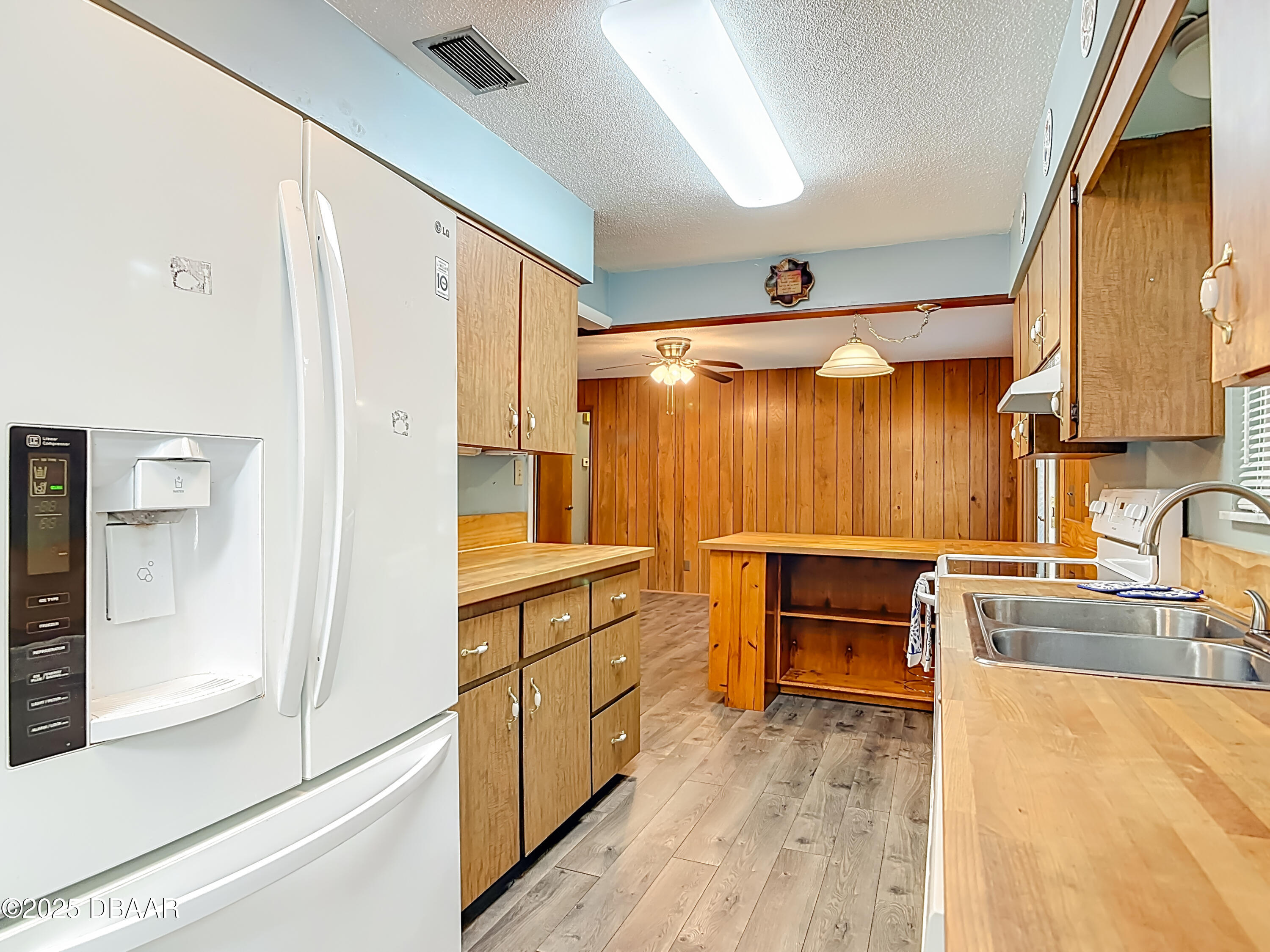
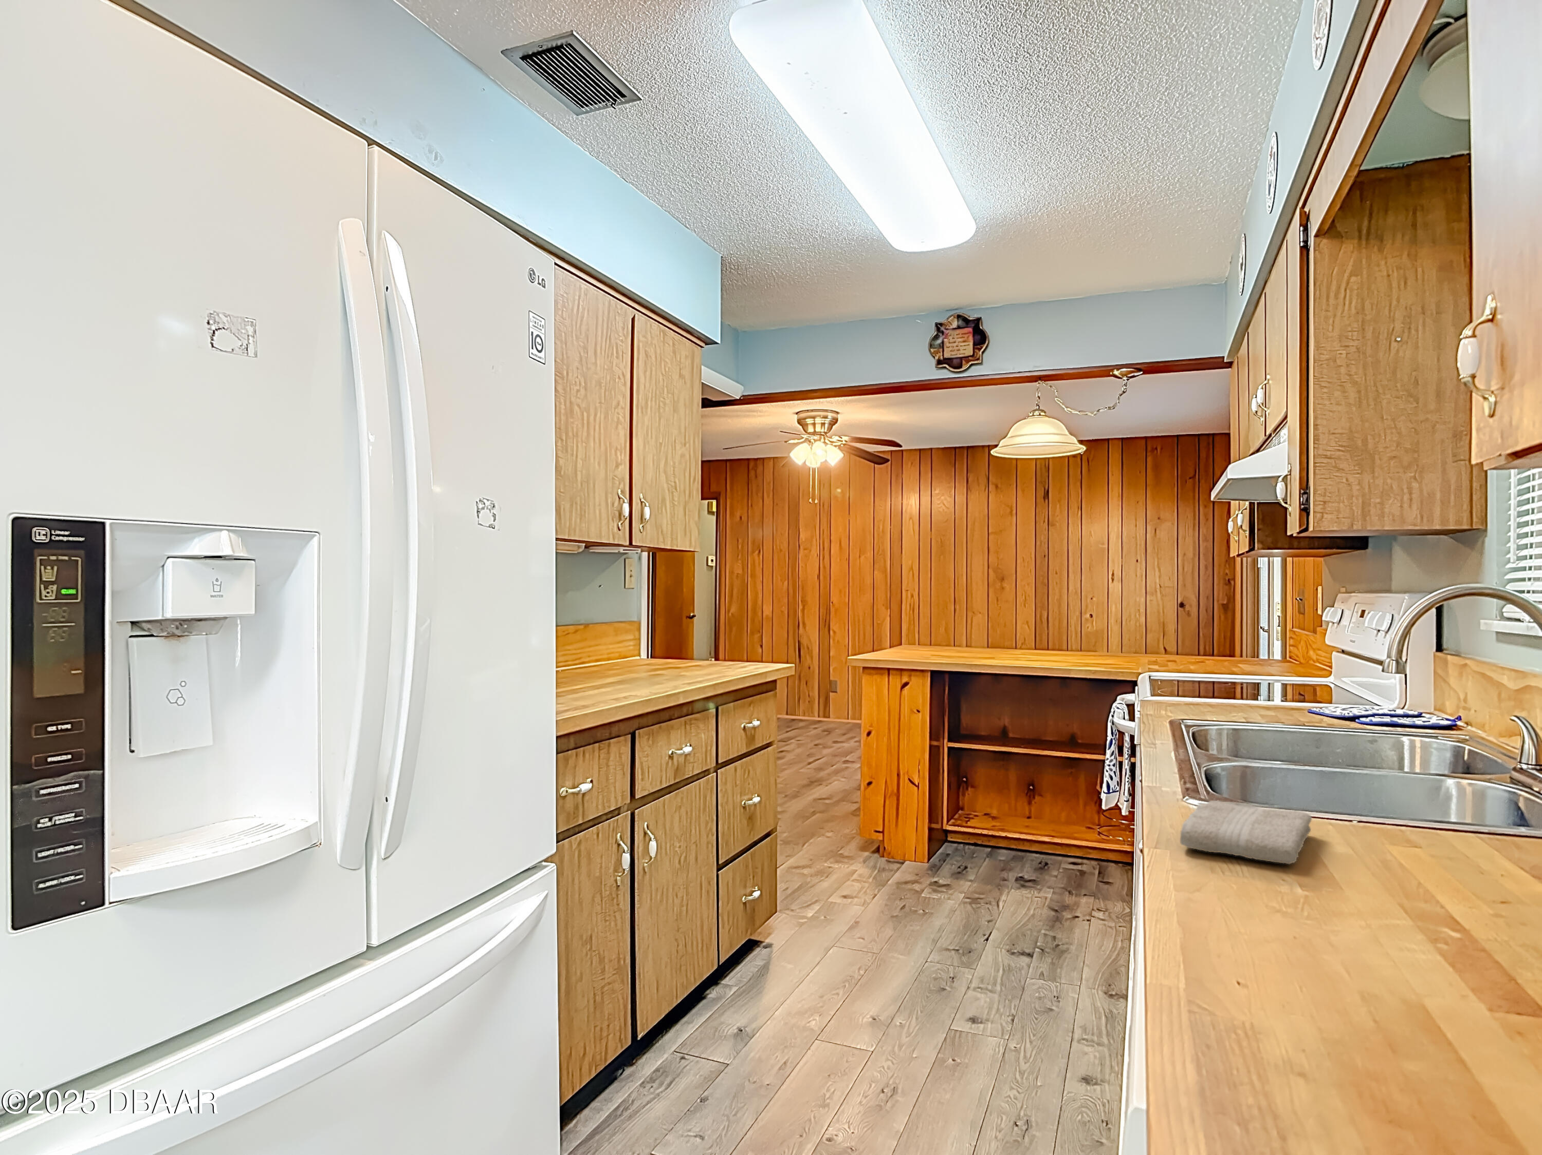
+ washcloth [1180,801,1313,865]
